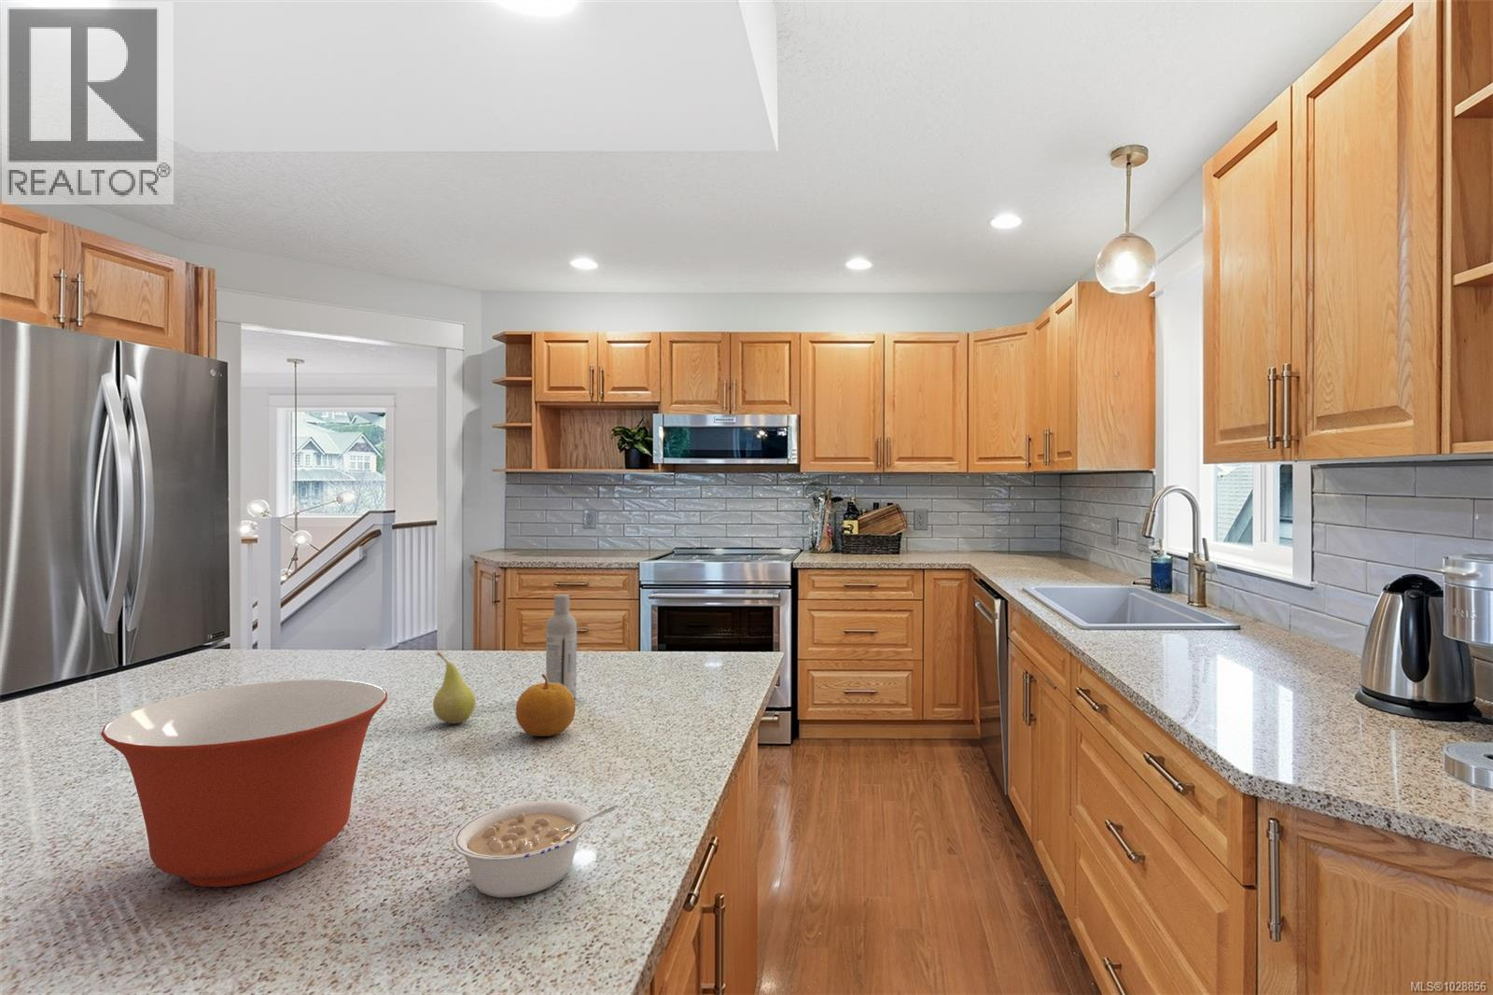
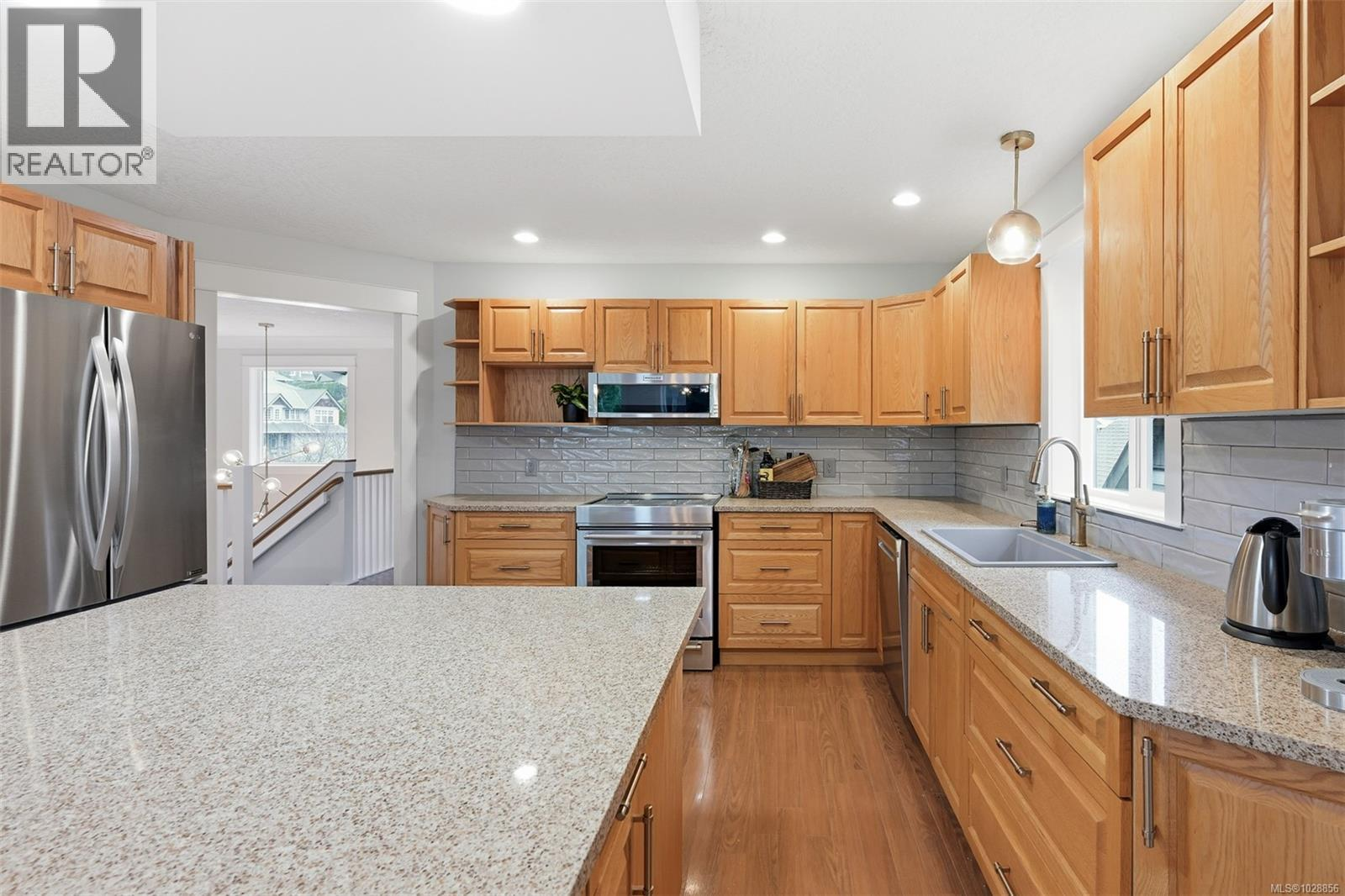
- fruit [515,673,576,737]
- fruit [432,651,477,724]
- mixing bowl [100,679,389,887]
- legume [452,800,618,898]
- bottle [545,594,577,700]
